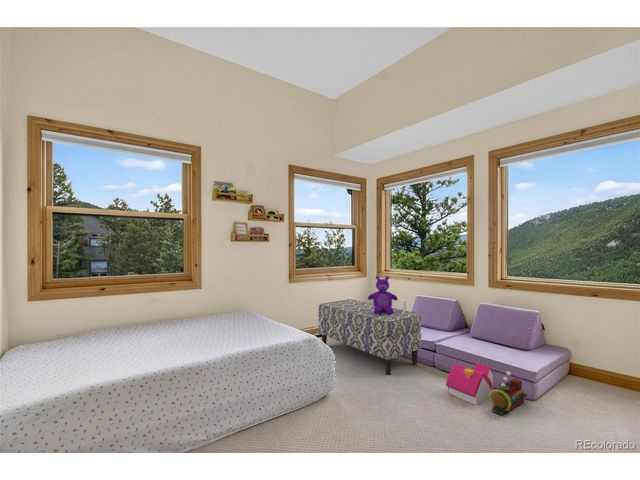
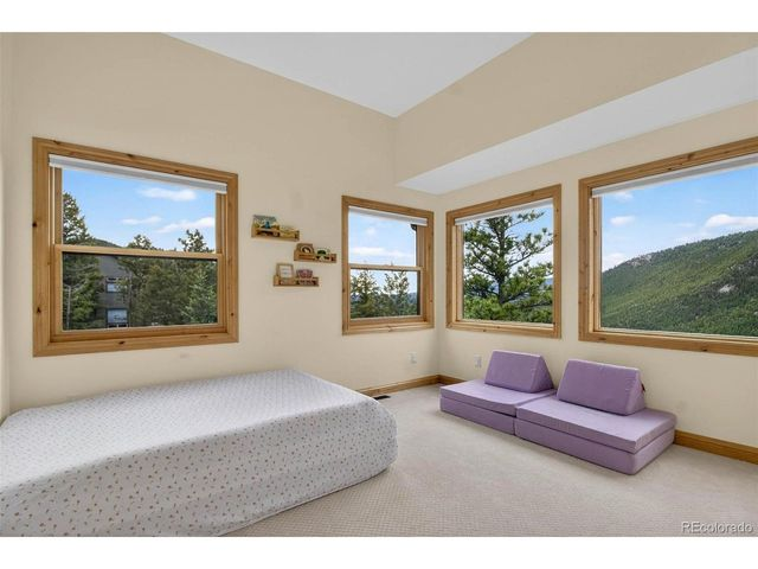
- toy train [489,370,528,416]
- toy house [445,362,495,406]
- teddy bear [367,275,399,314]
- bench [318,298,422,376]
